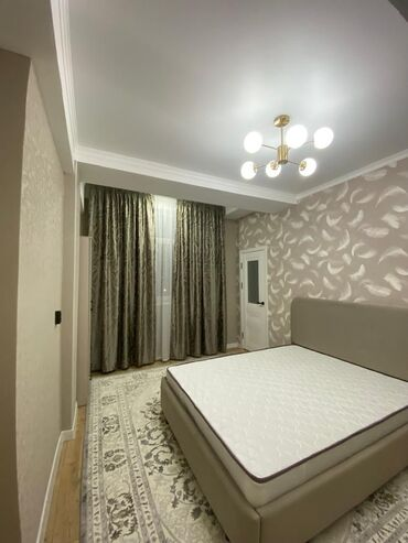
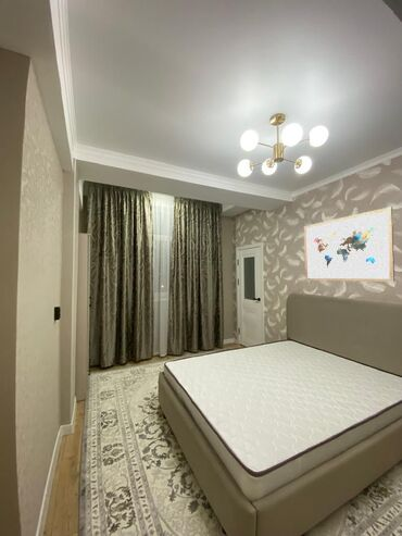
+ wall art [303,205,395,283]
